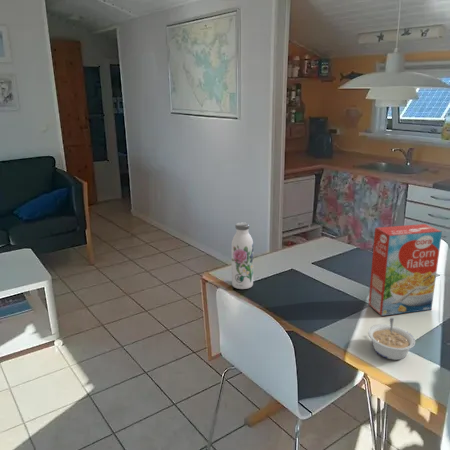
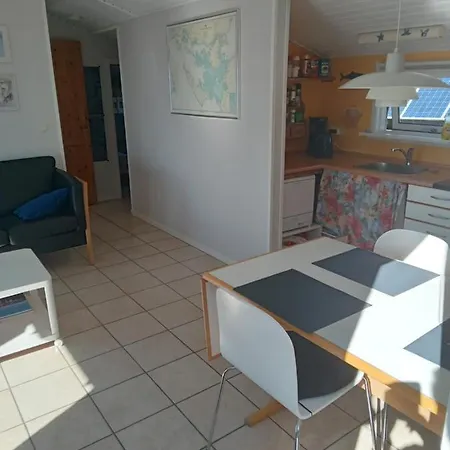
- cereal box [367,223,443,317]
- water bottle [231,222,254,290]
- legume [367,317,416,361]
